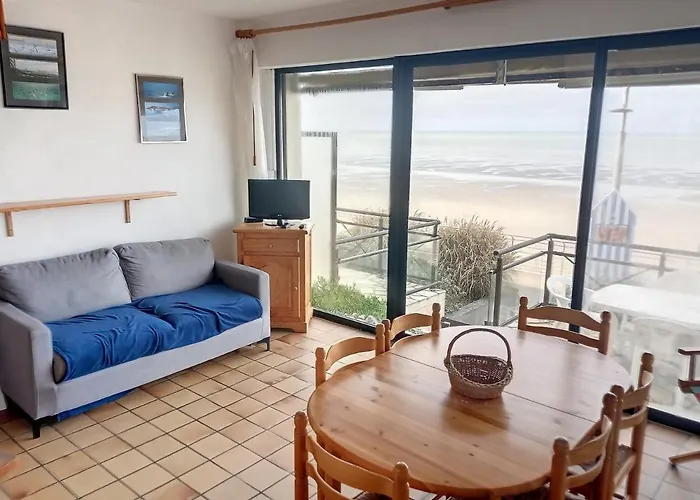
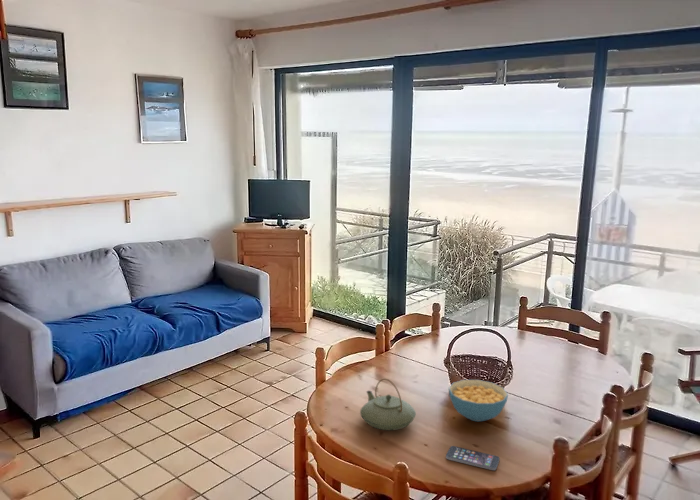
+ cereal bowl [448,379,509,422]
+ smartphone [445,445,501,471]
+ teapot [359,378,417,431]
